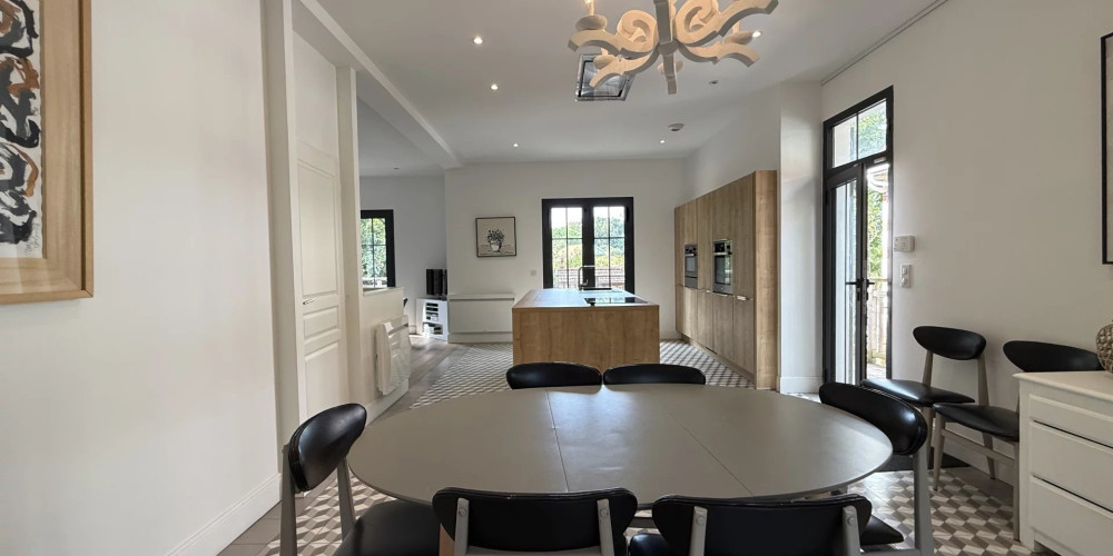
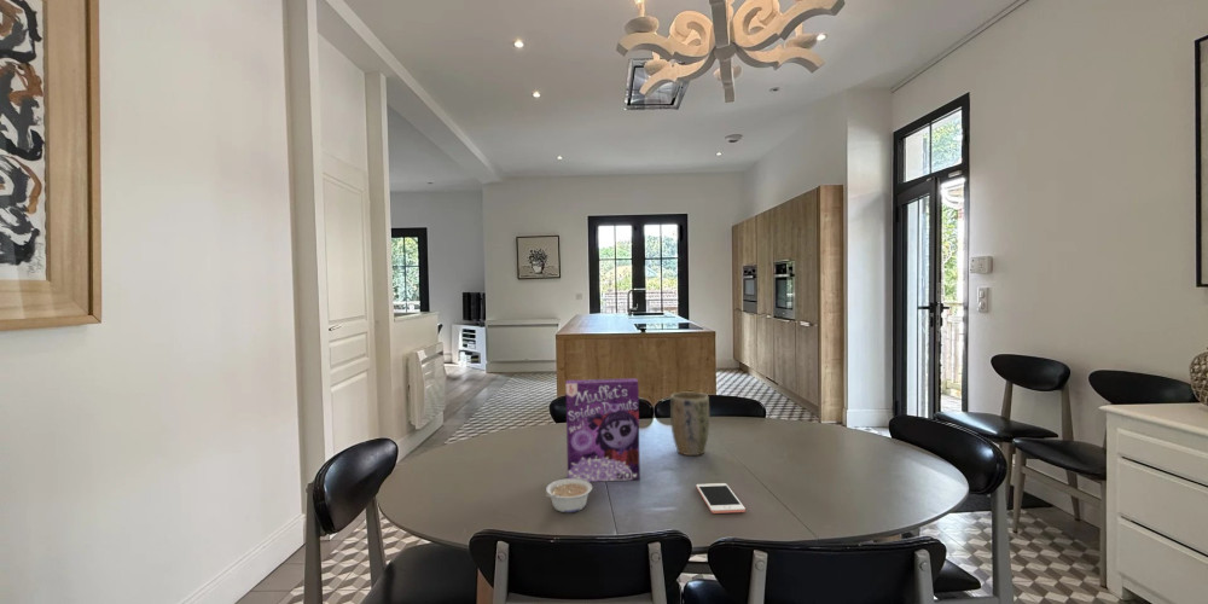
+ plant pot [669,391,710,457]
+ legume [545,477,593,513]
+ cell phone [695,482,747,515]
+ cereal box [565,377,641,483]
